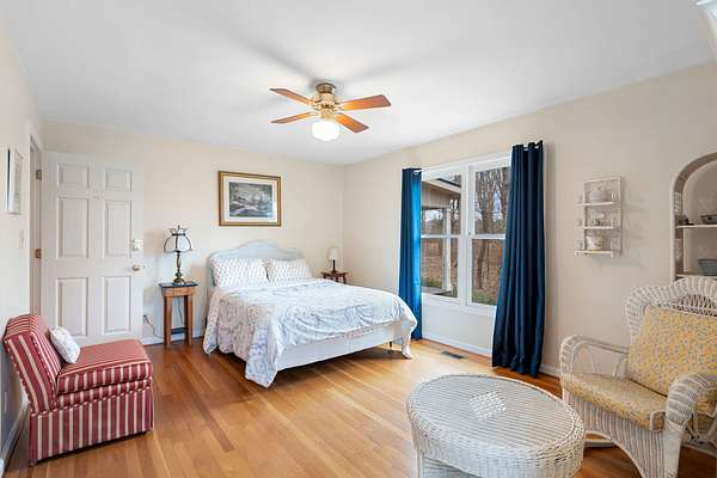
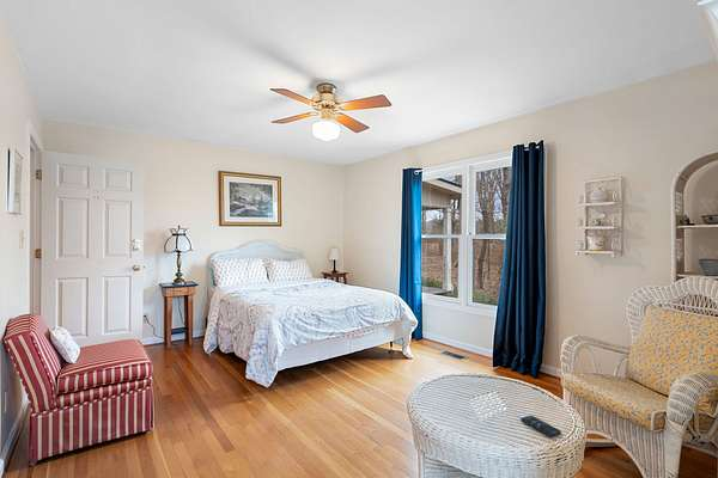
+ smartphone [519,415,562,437]
